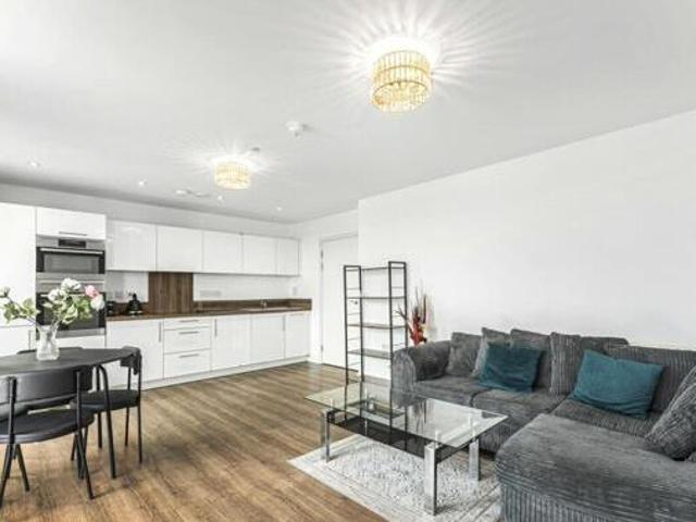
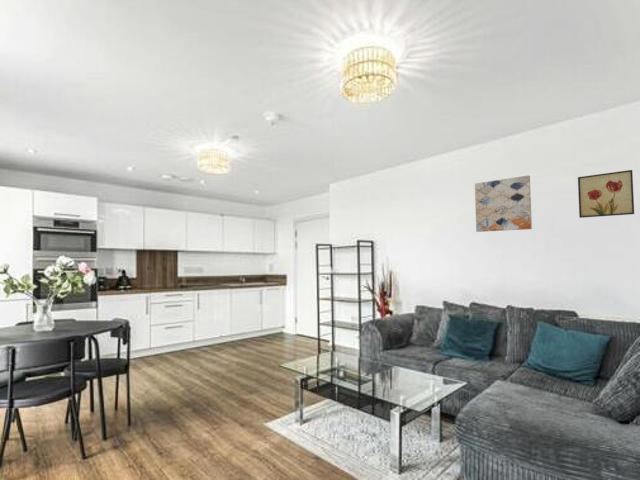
+ wall art [577,169,635,219]
+ wall art [474,174,533,233]
